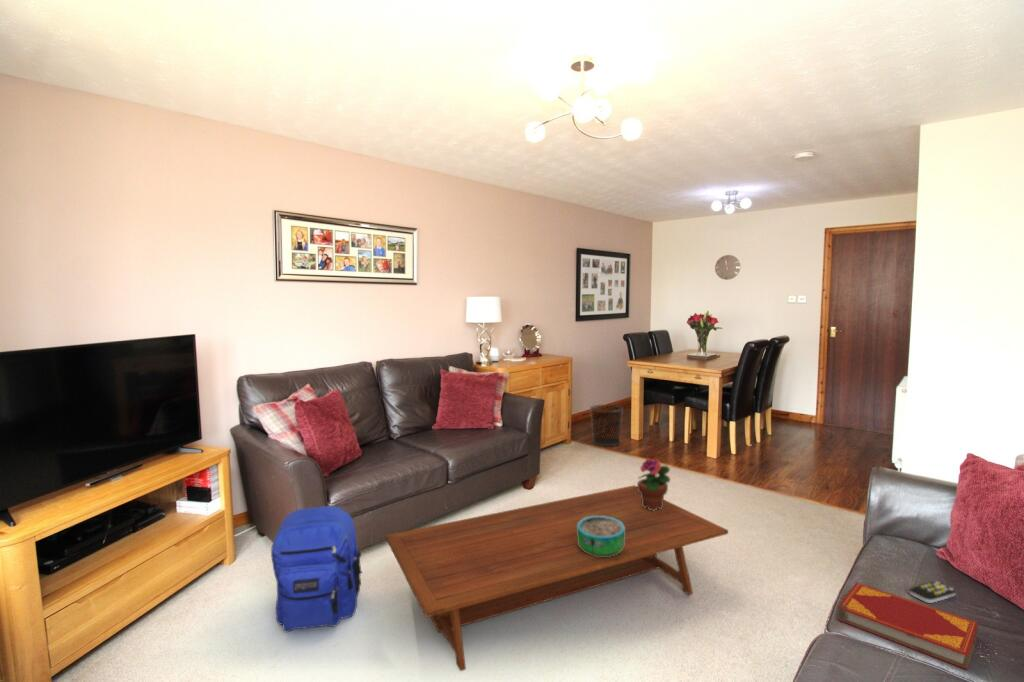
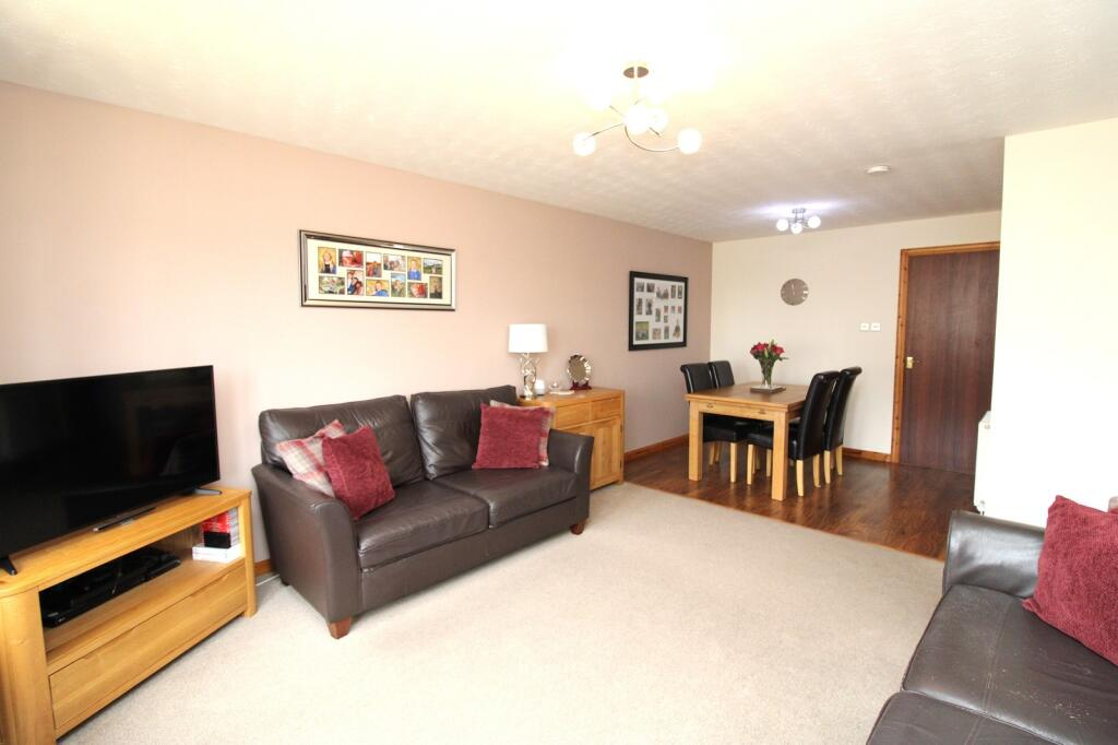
- coffee table [385,484,729,672]
- remote control [909,581,957,604]
- waste bin [589,404,624,447]
- decorative bowl [577,516,625,557]
- hardback book [836,582,979,671]
- backpack [270,505,363,633]
- potted flower [636,457,671,511]
